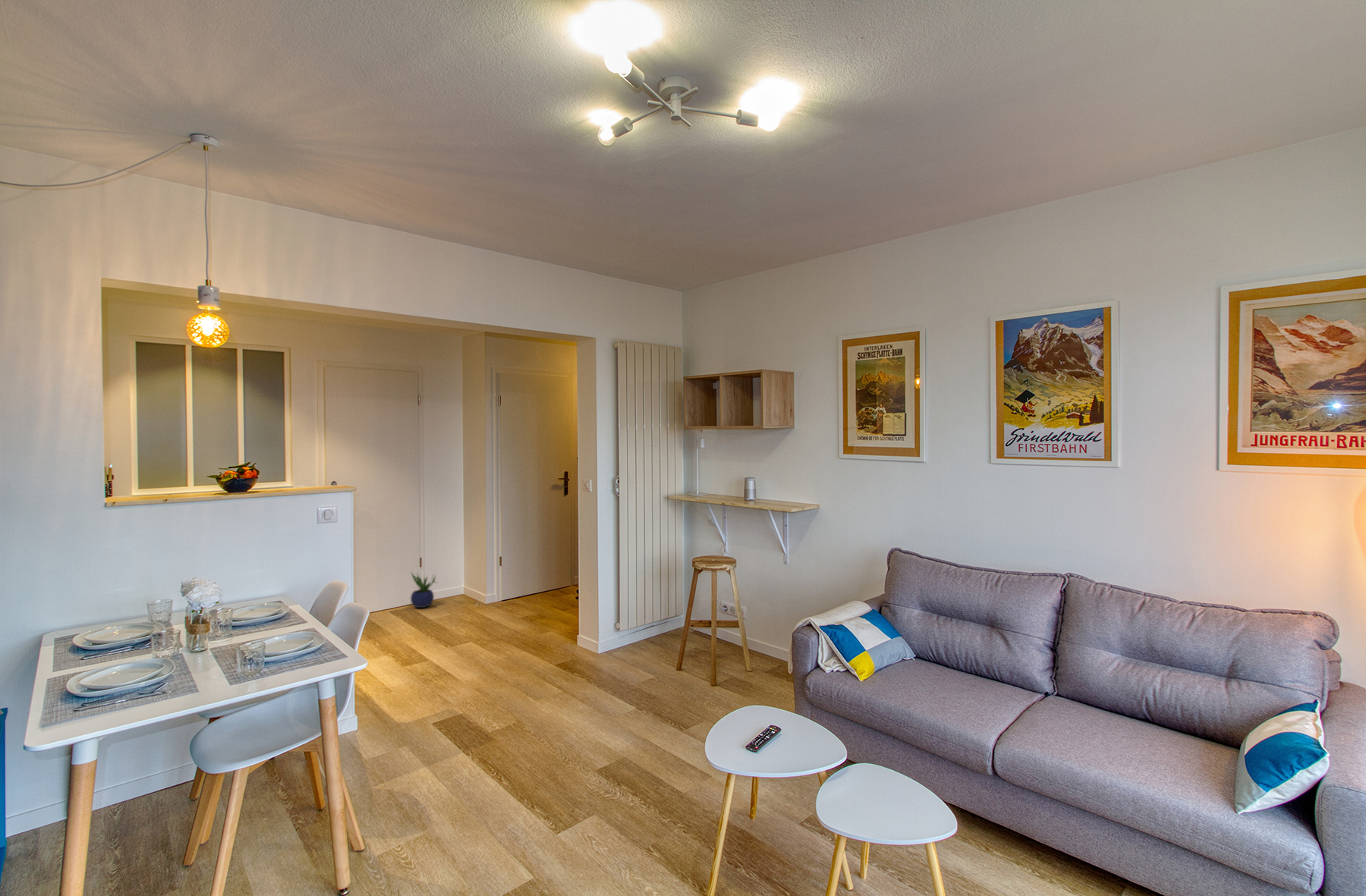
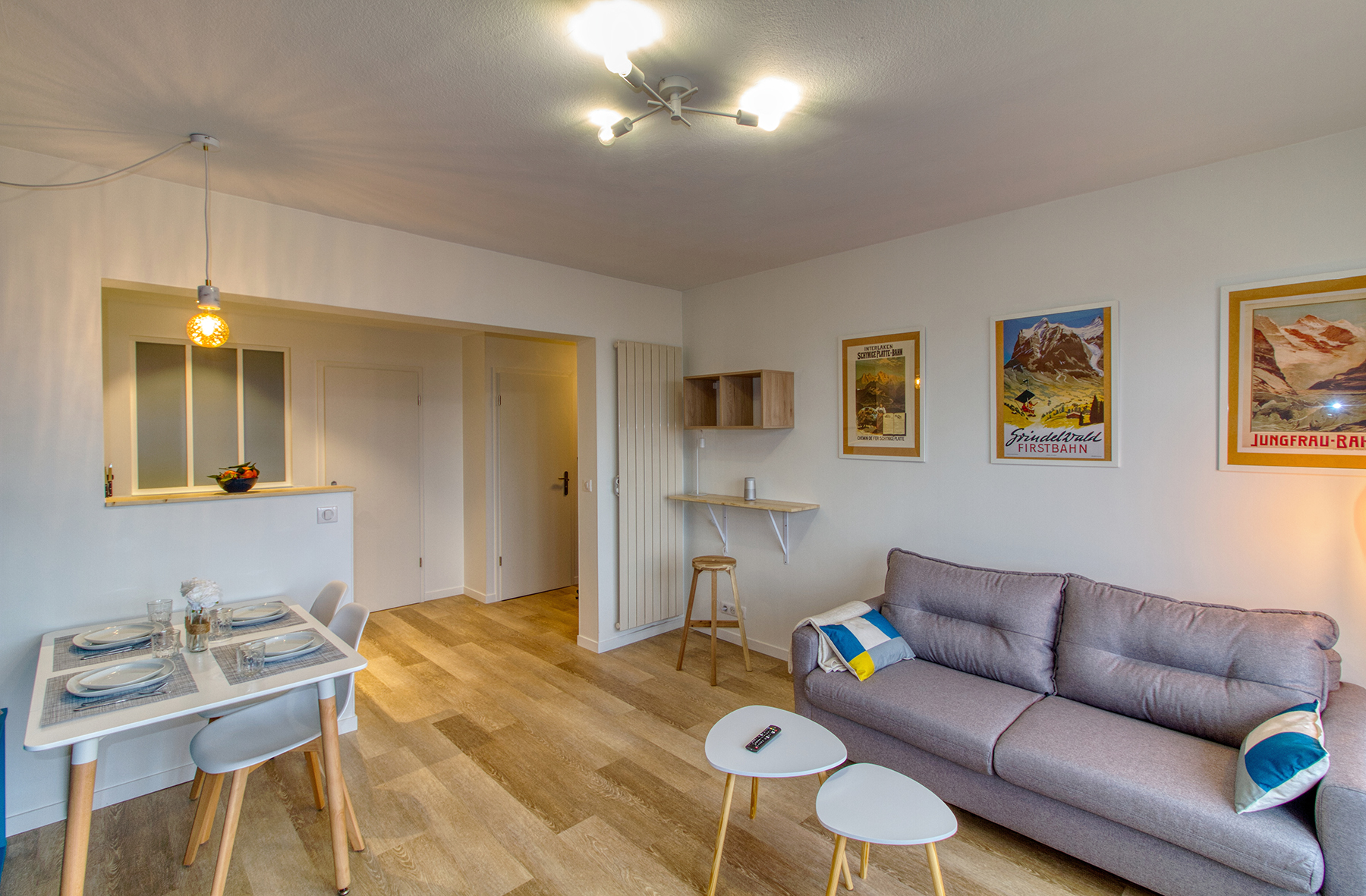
- potted plant [410,571,438,608]
